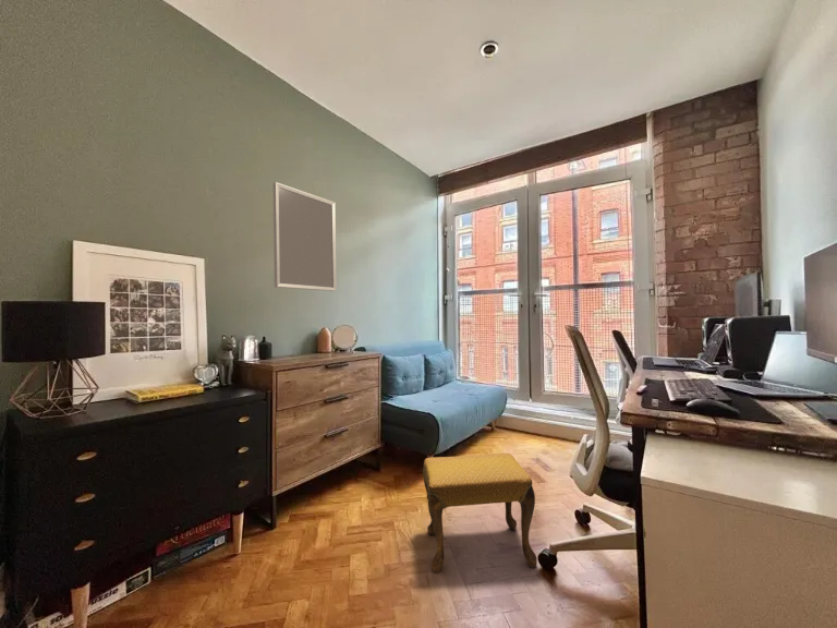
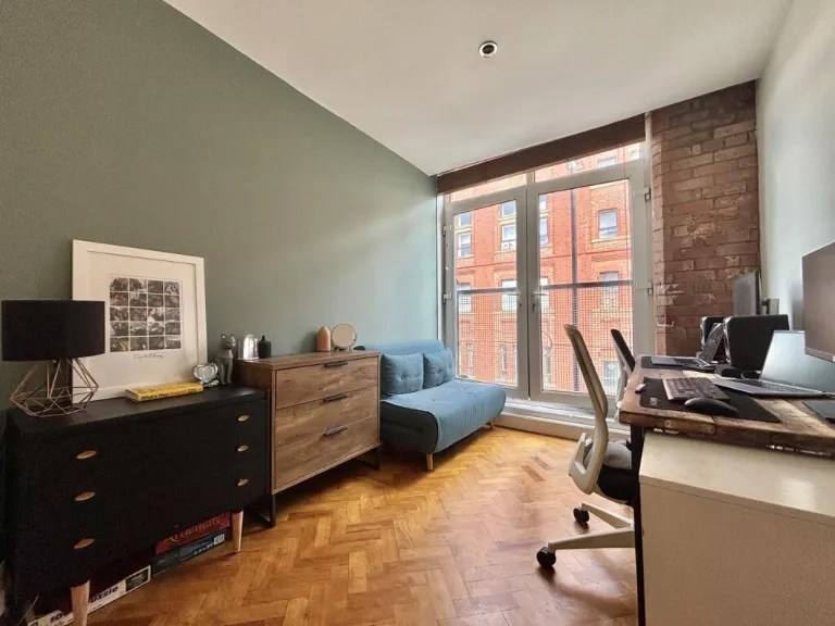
- home mirror [272,181,338,292]
- footstool [422,452,538,575]
